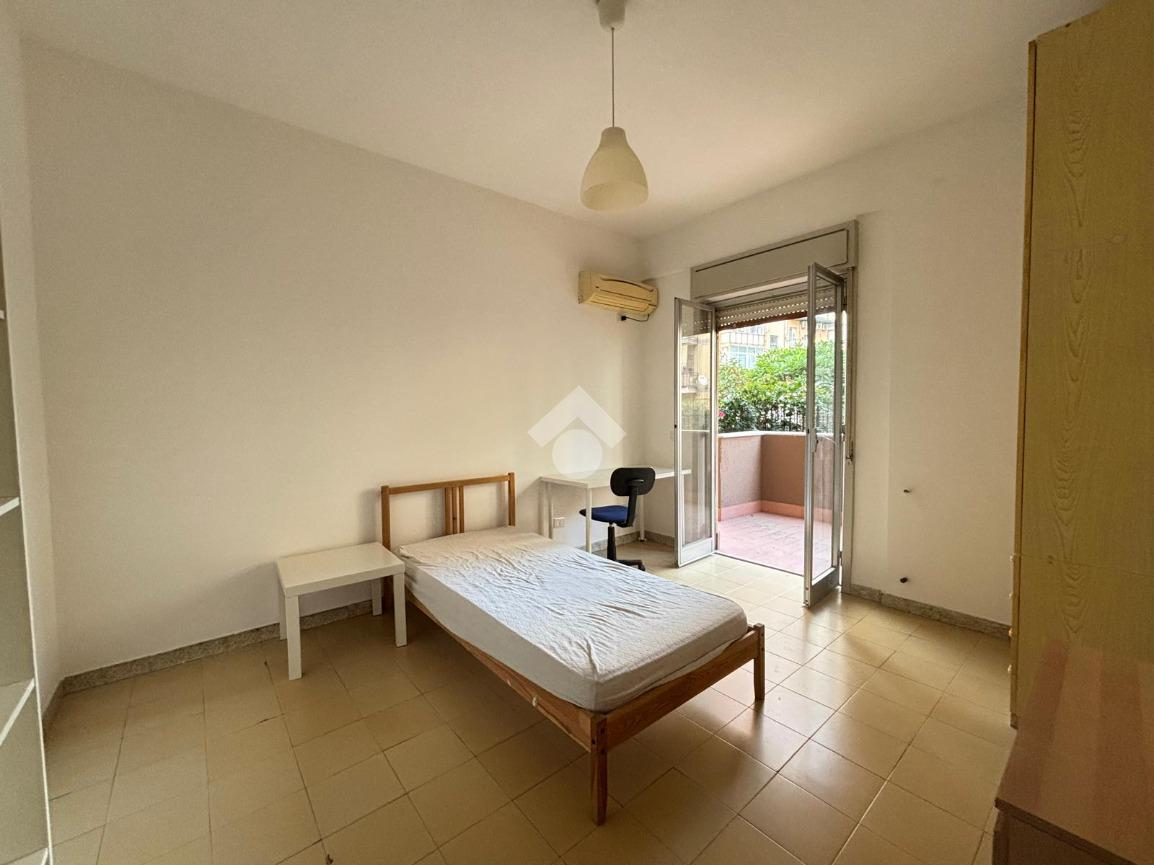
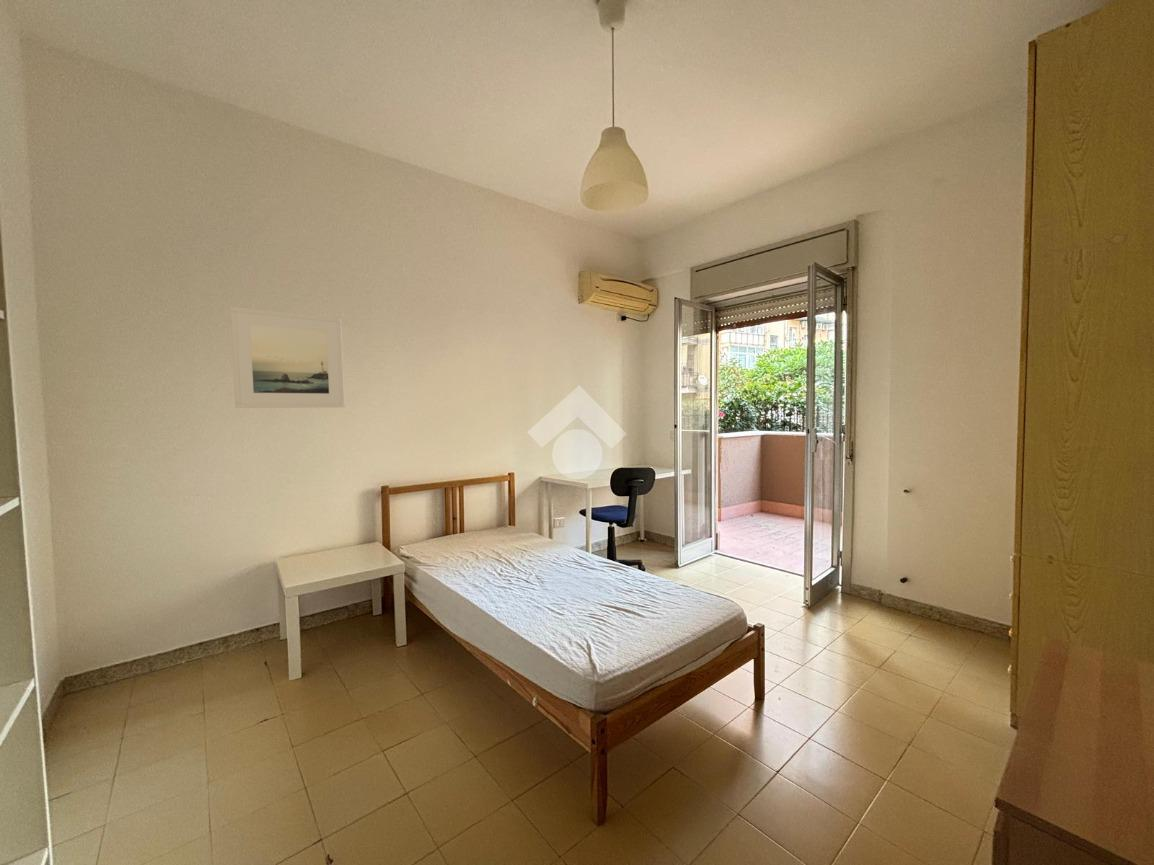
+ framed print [229,306,346,409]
